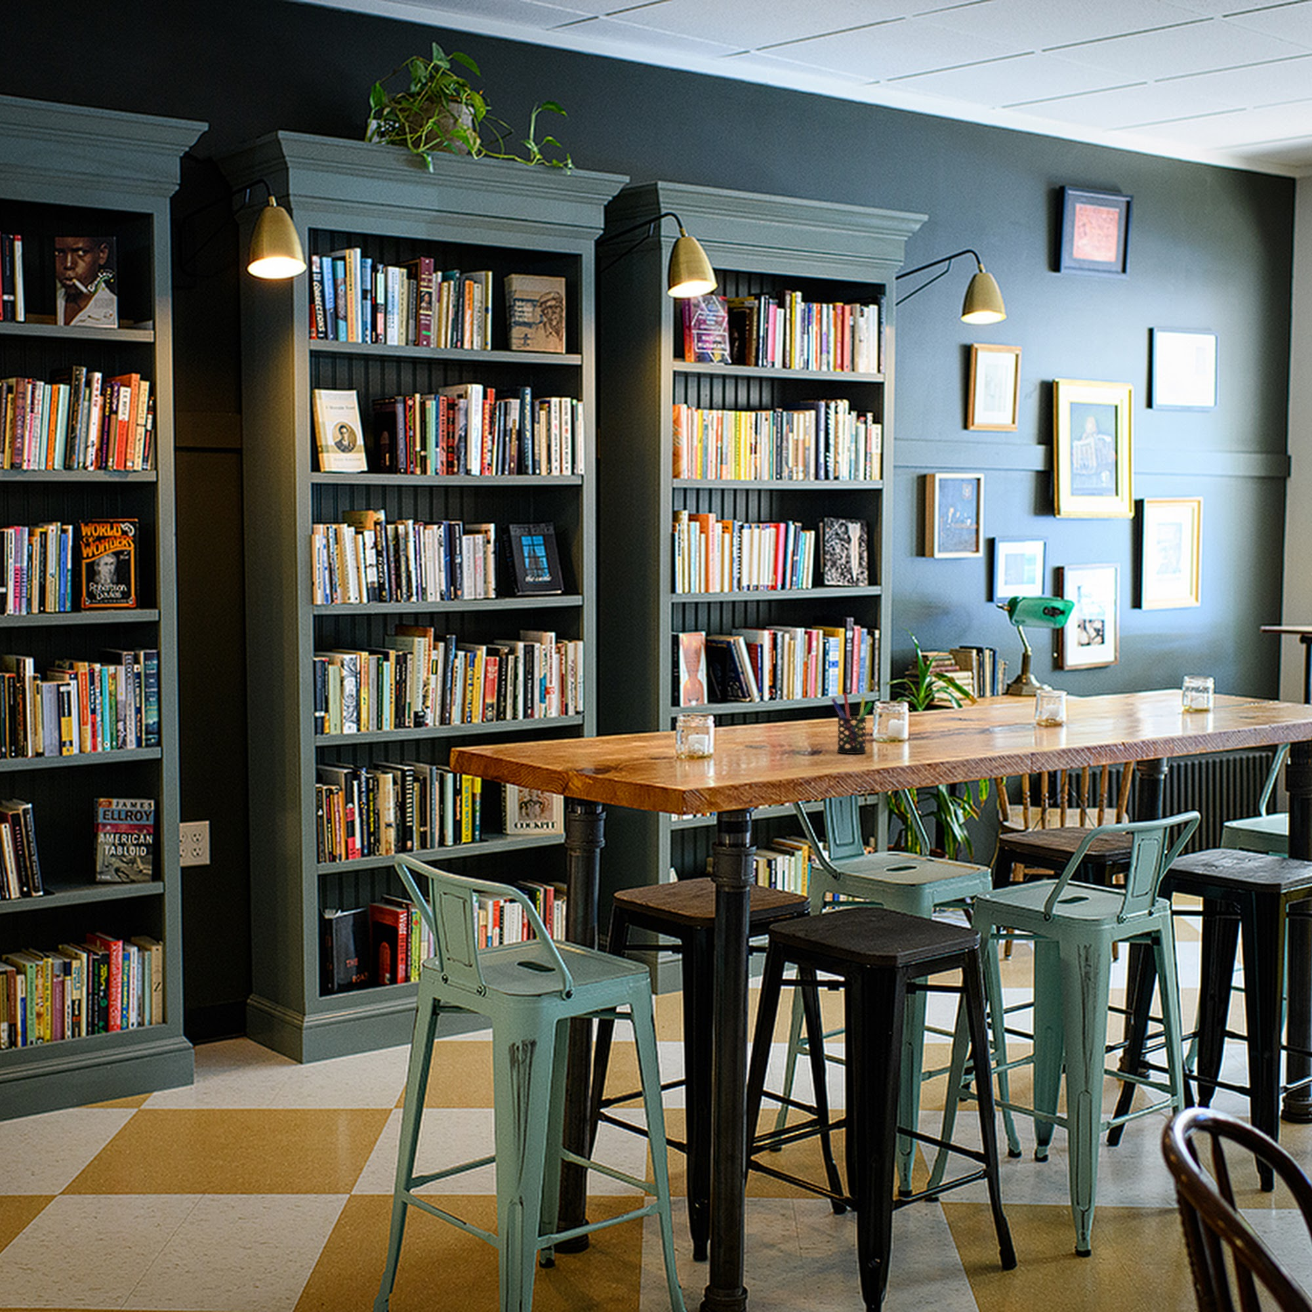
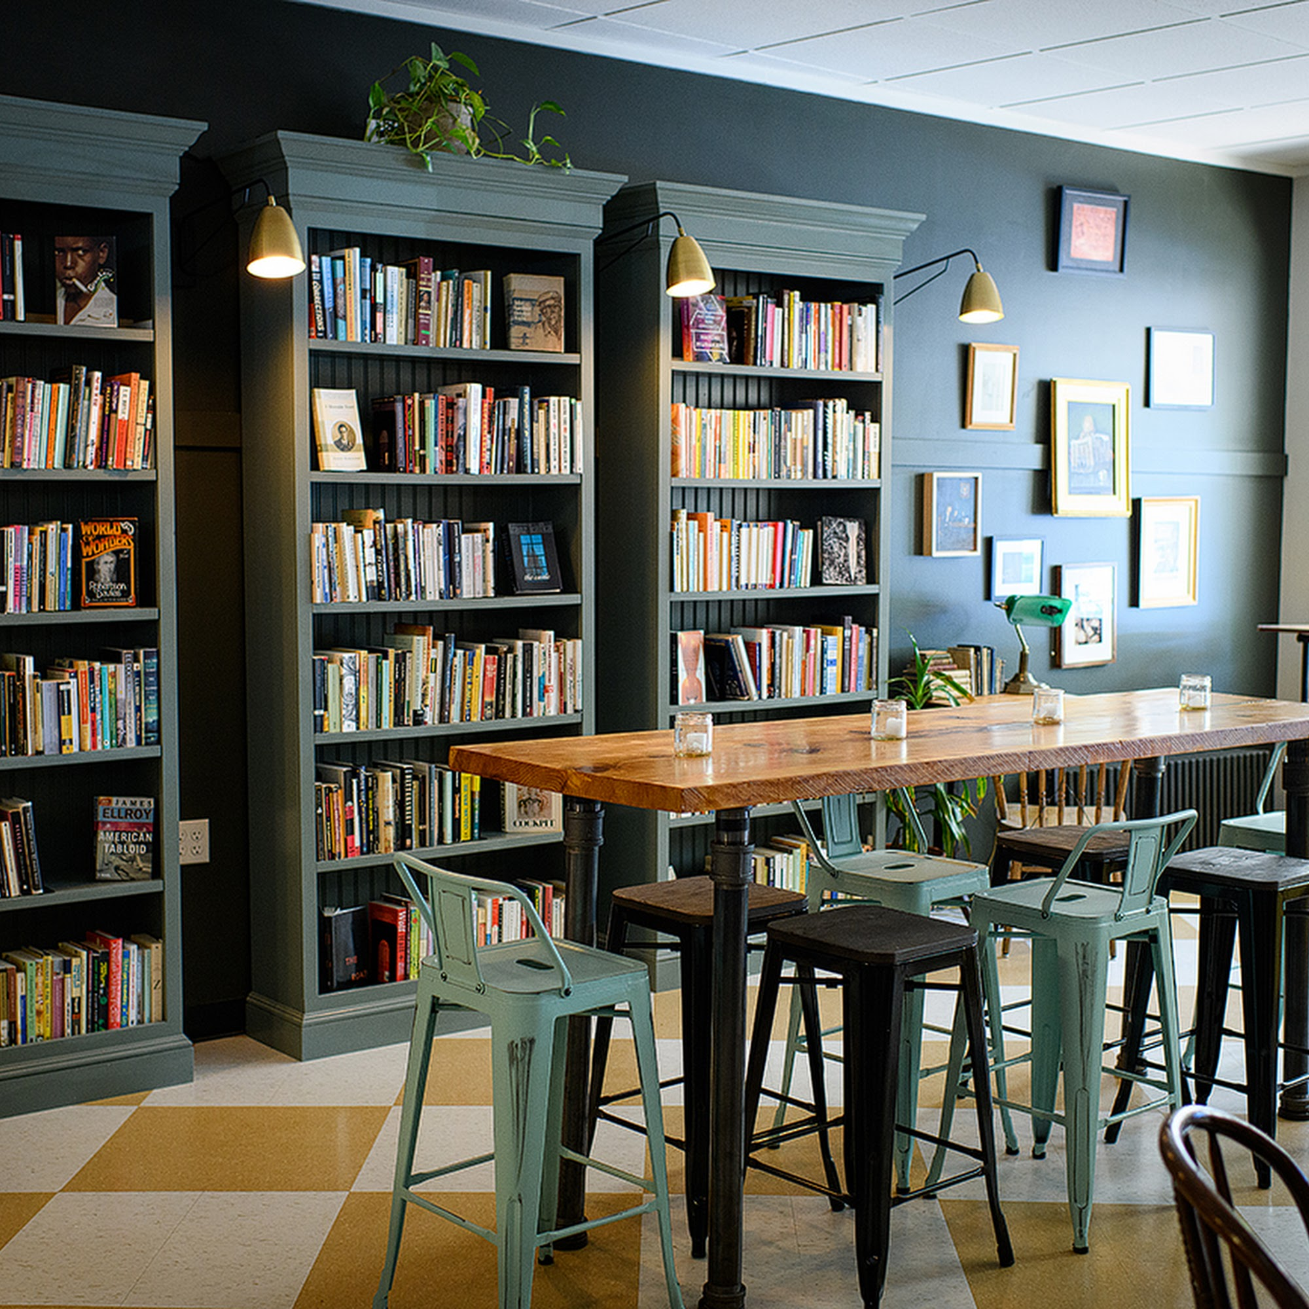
- pen holder [830,692,873,755]
